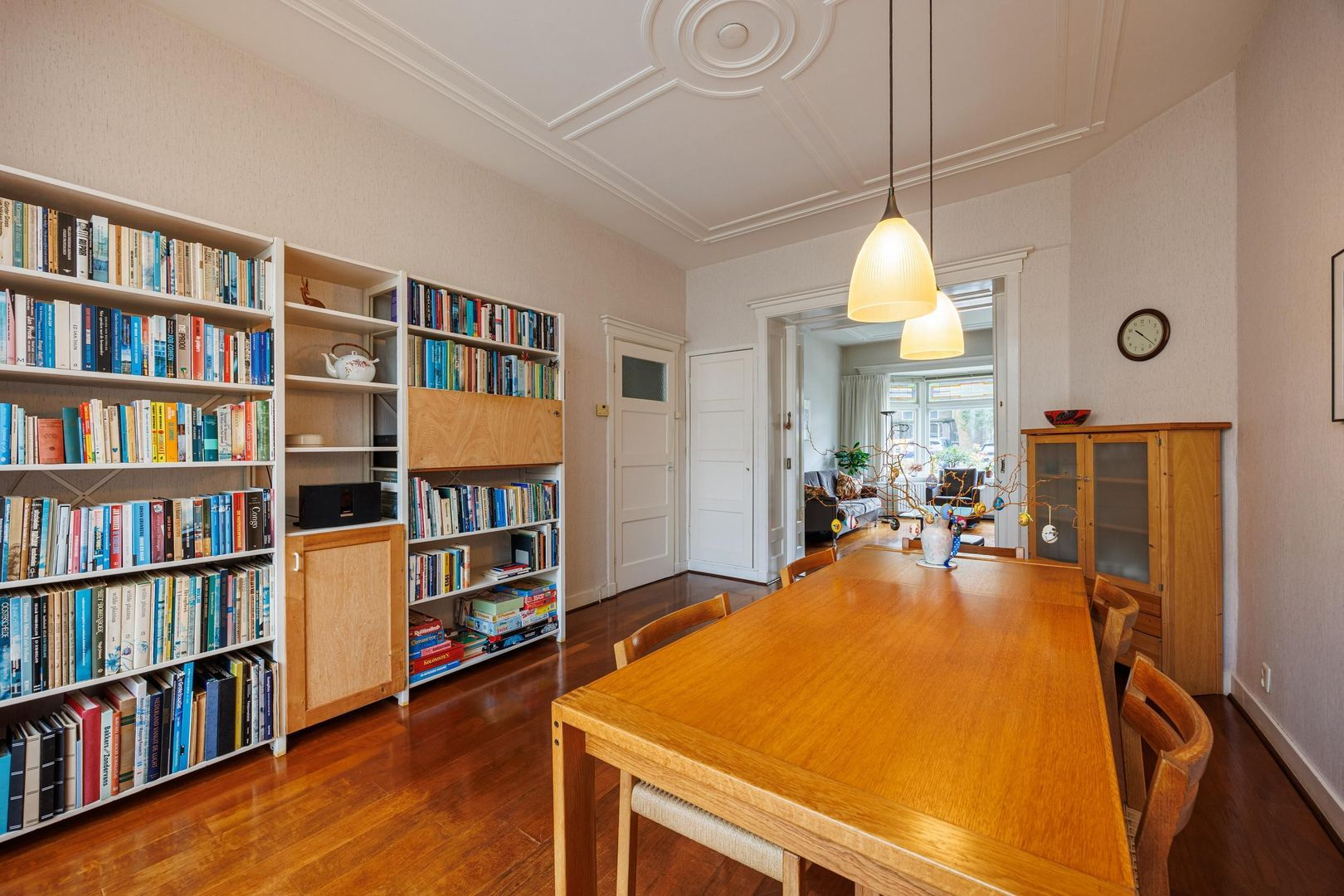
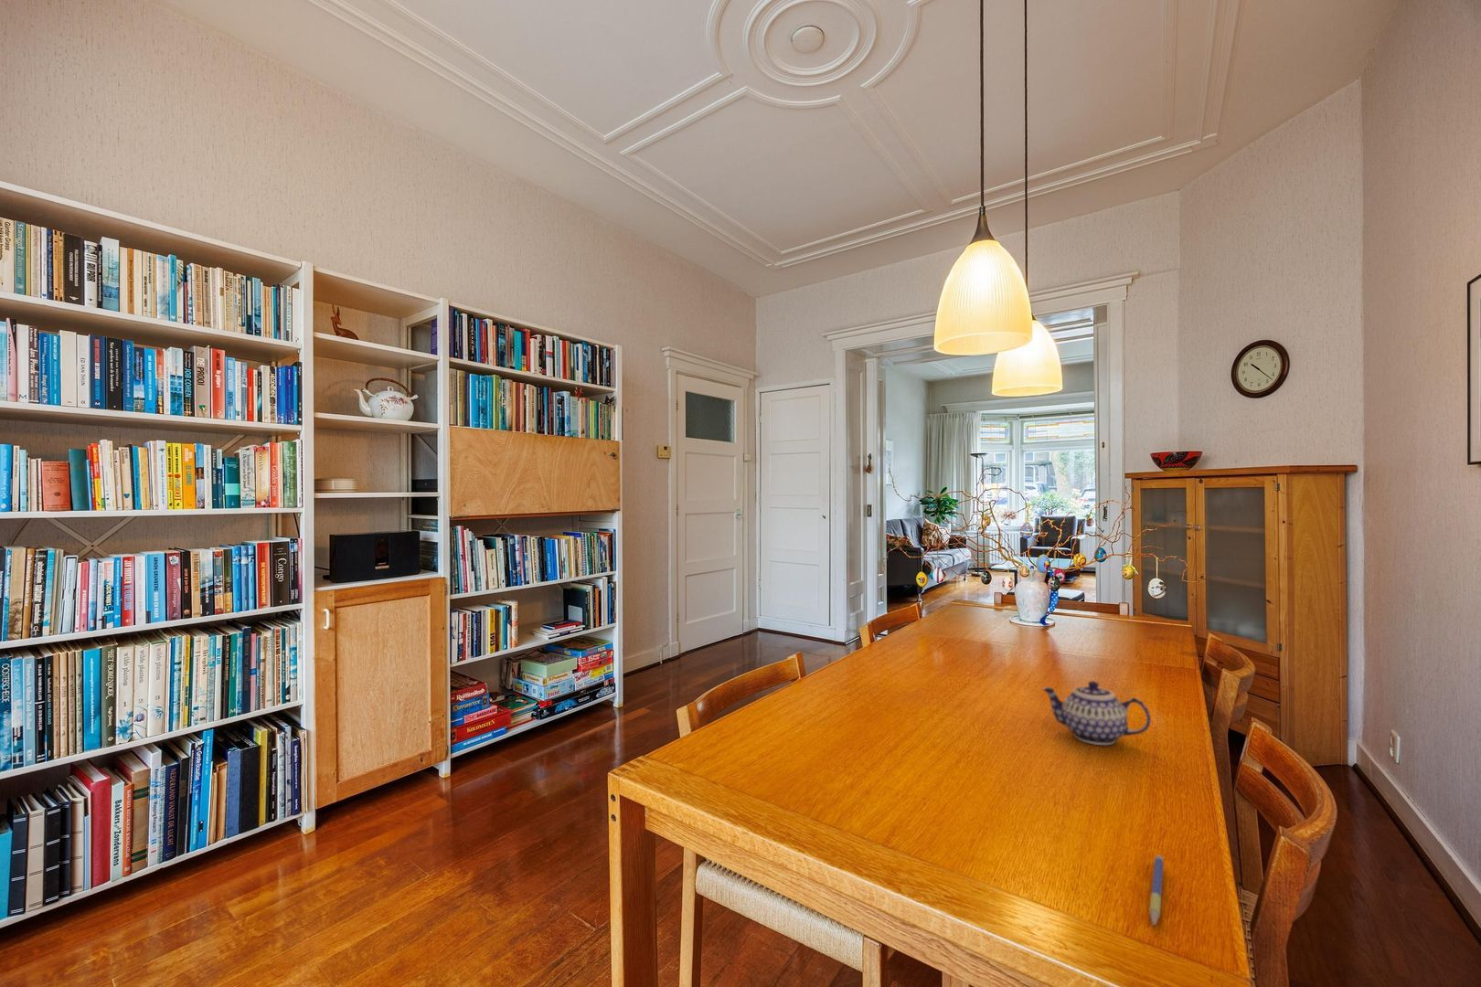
+ teapot [1040,680,1152,746]
+ pen [1148,855,1165,925]
